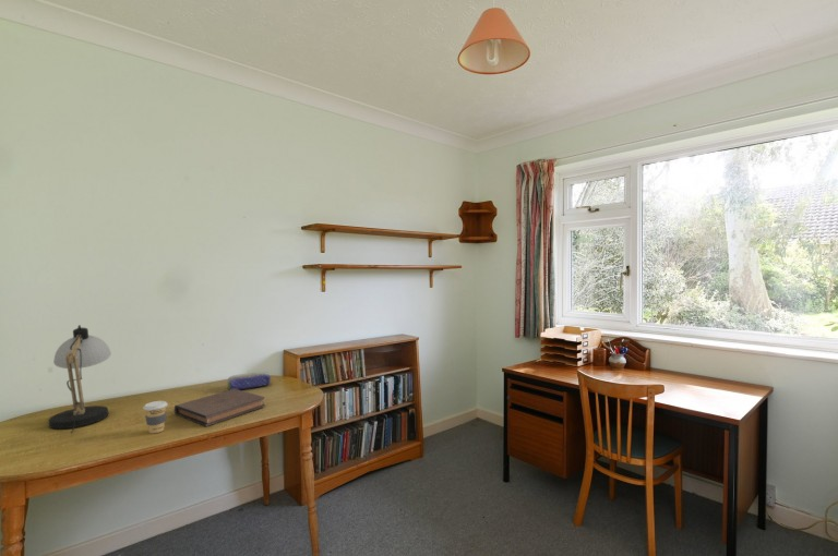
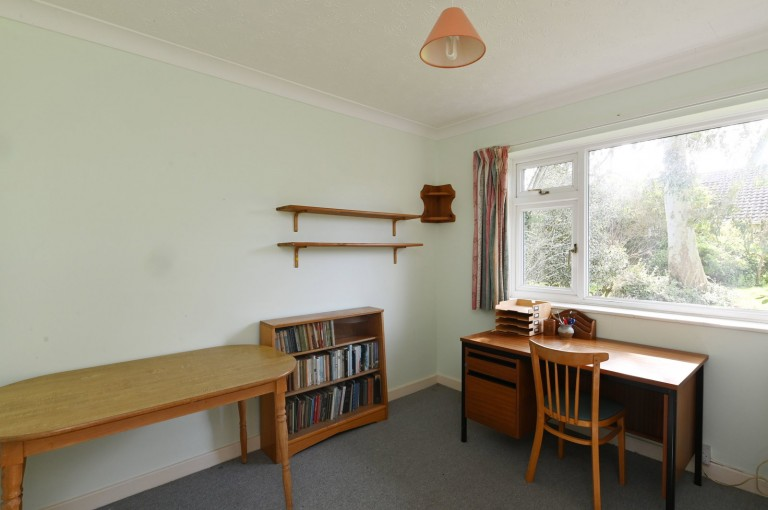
- coffee cup [142,400,169,434]
- book [173,389,266,427]
- desk lamp [48,324,112,435]
- pencil case [226,371,272,390]
